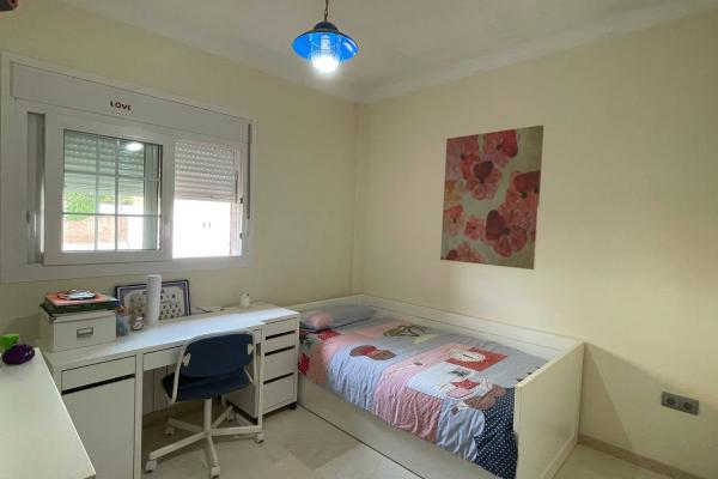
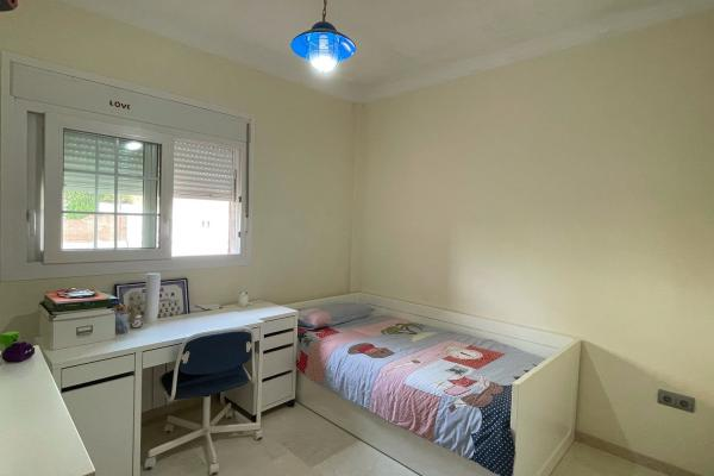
- wall art [439,125,546,271]
